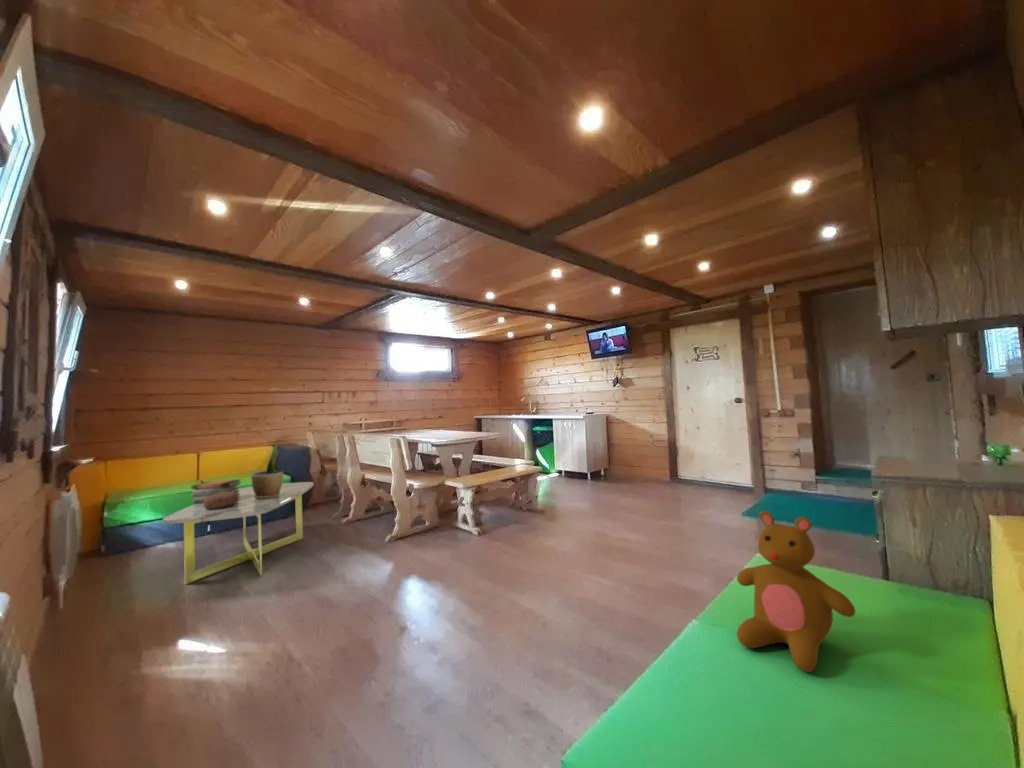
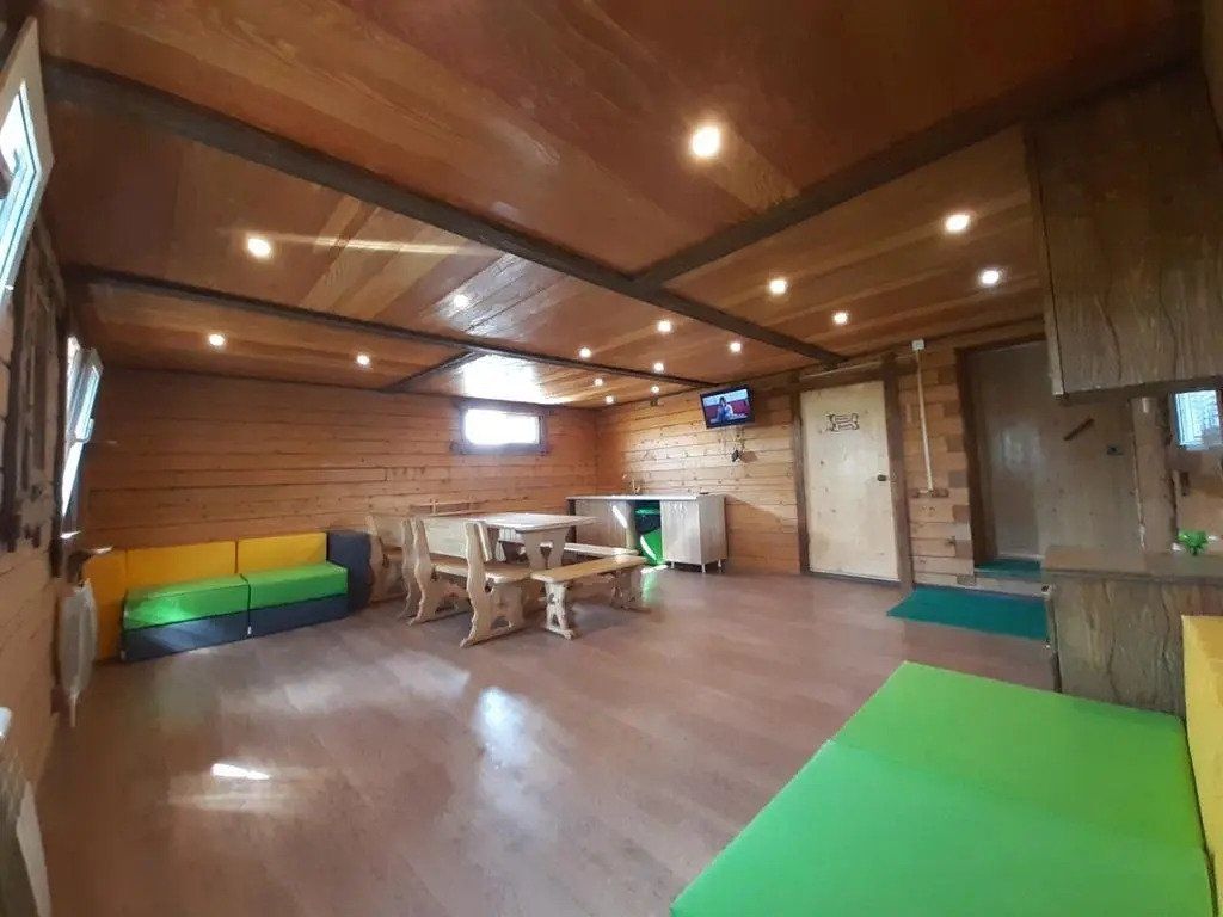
- coffee table [162,481,315,585]
- teddy bear [736,510,856,673]
- decorative bowl [204,492,238,510]
- book stack [191,478,243,505]
- potted plant [250,444,284,499]
